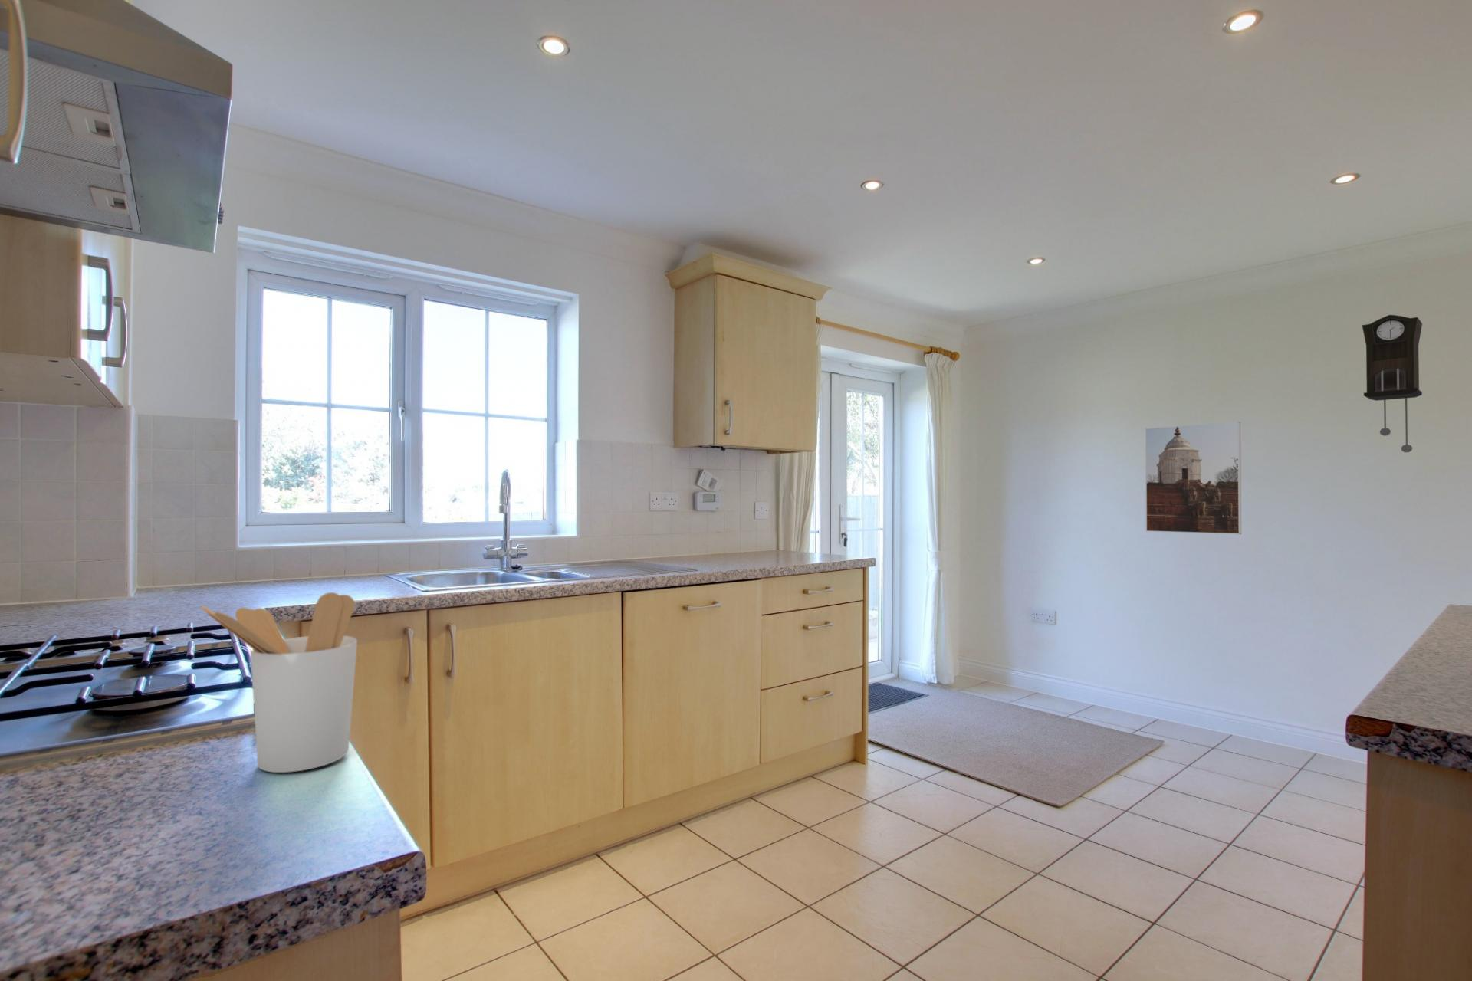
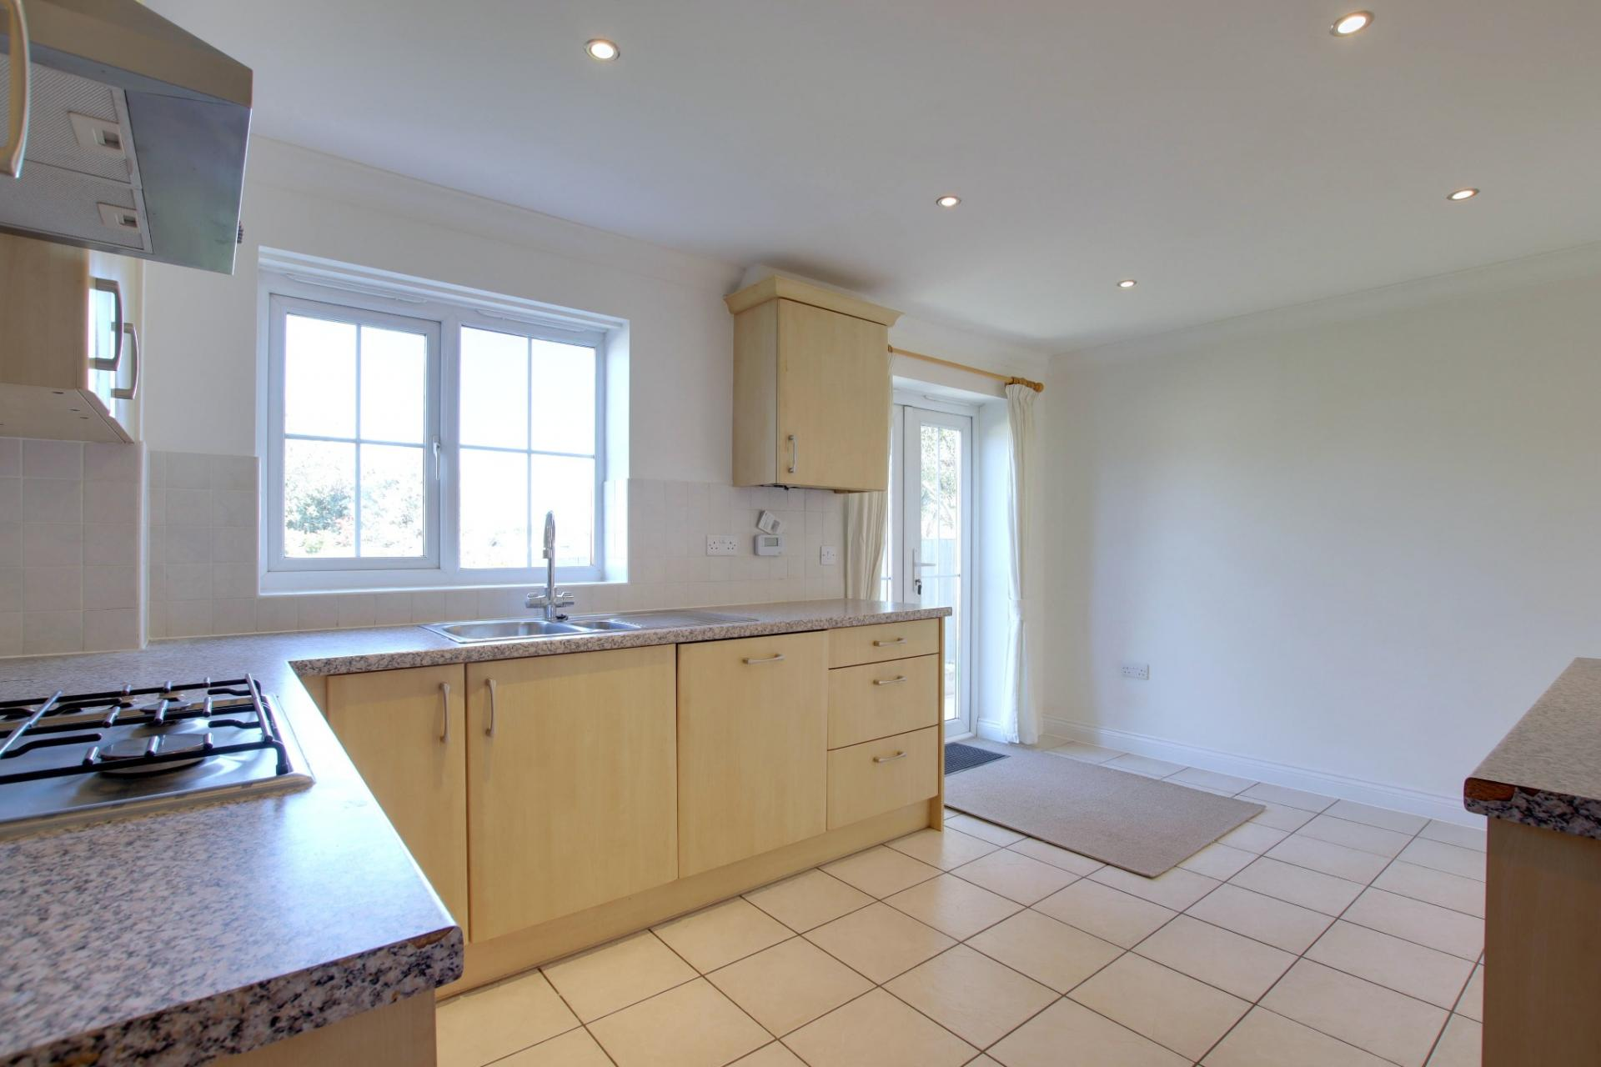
- pendulum clock [1361,314,1423,453]
- utensil holder [200,591,358,773]
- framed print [1145,420,1242,535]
